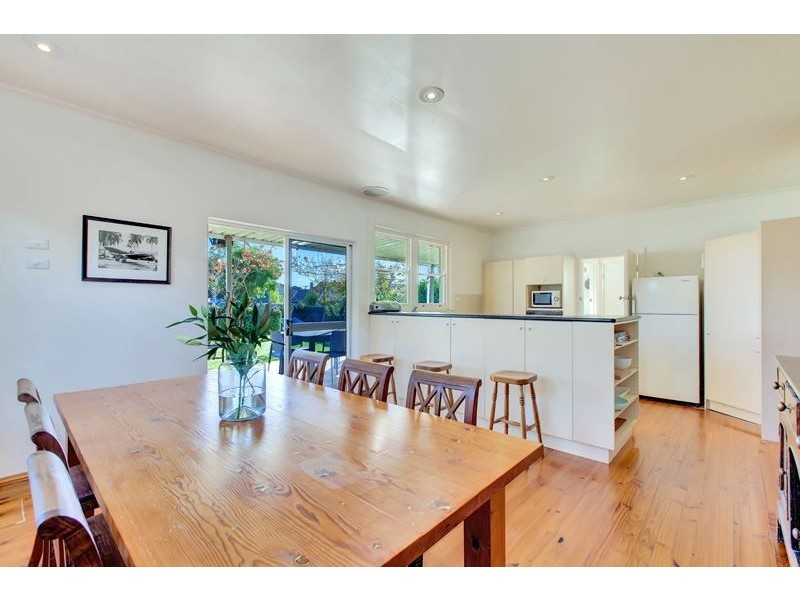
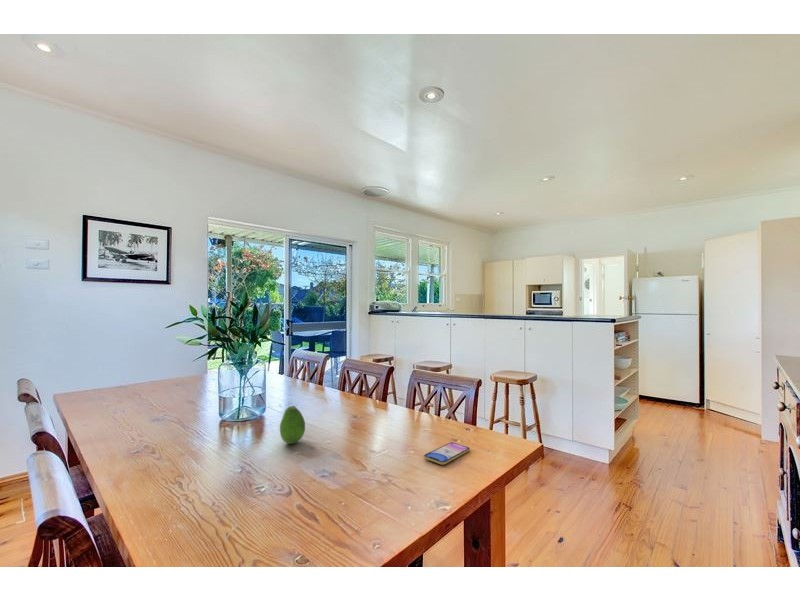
+ fruit [279,405,306,445]
+ smartphone [423,441,471,466]
